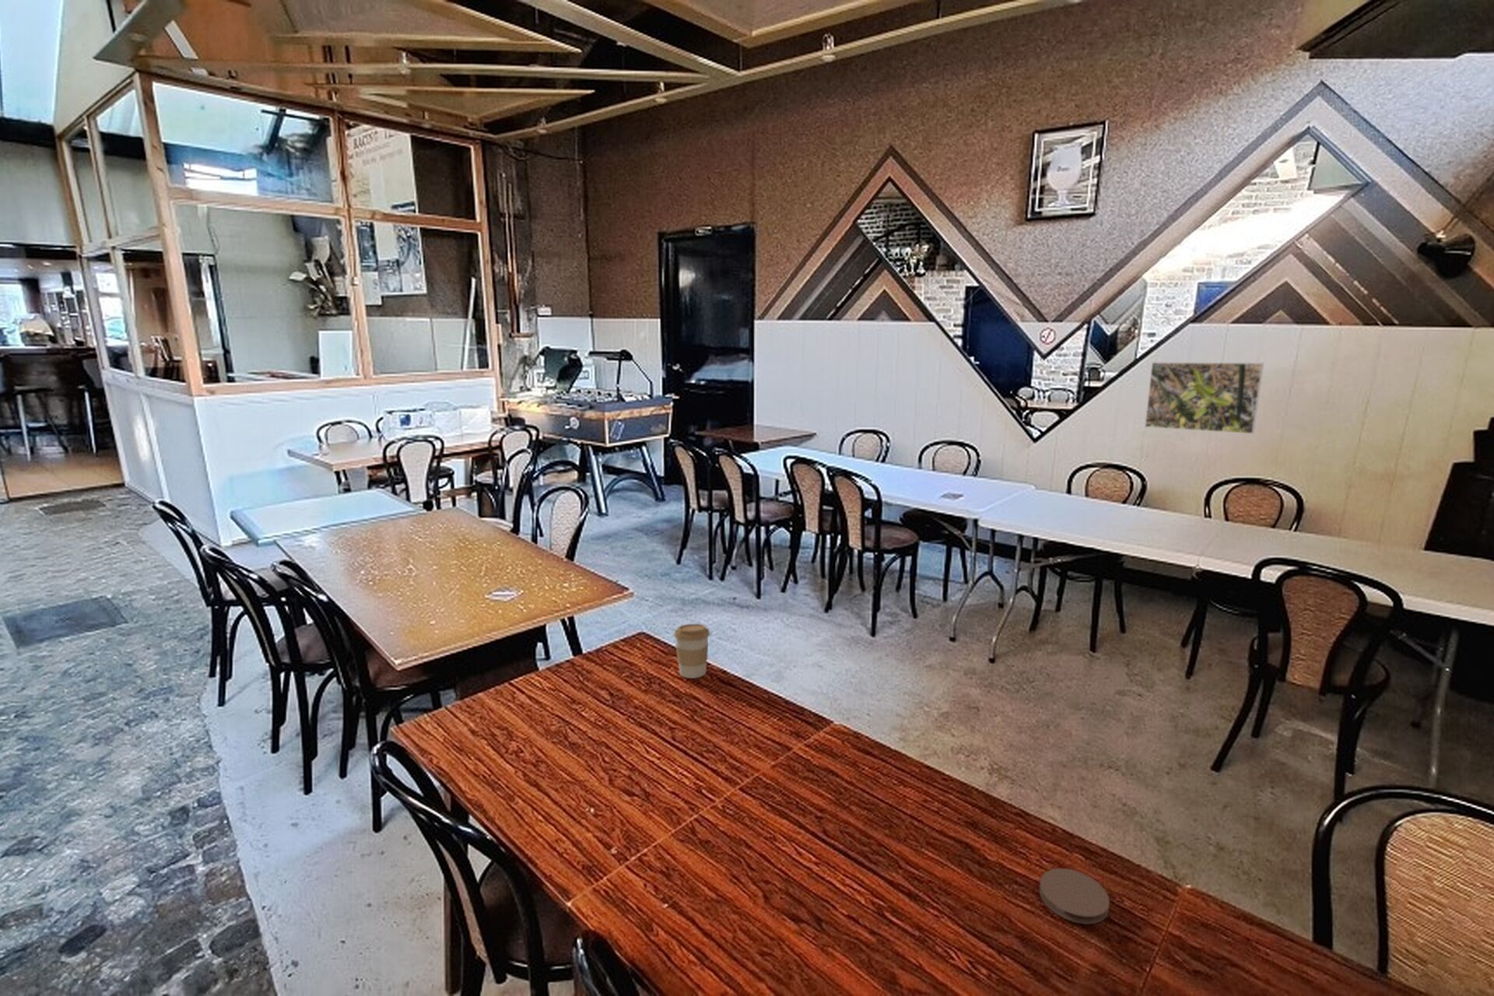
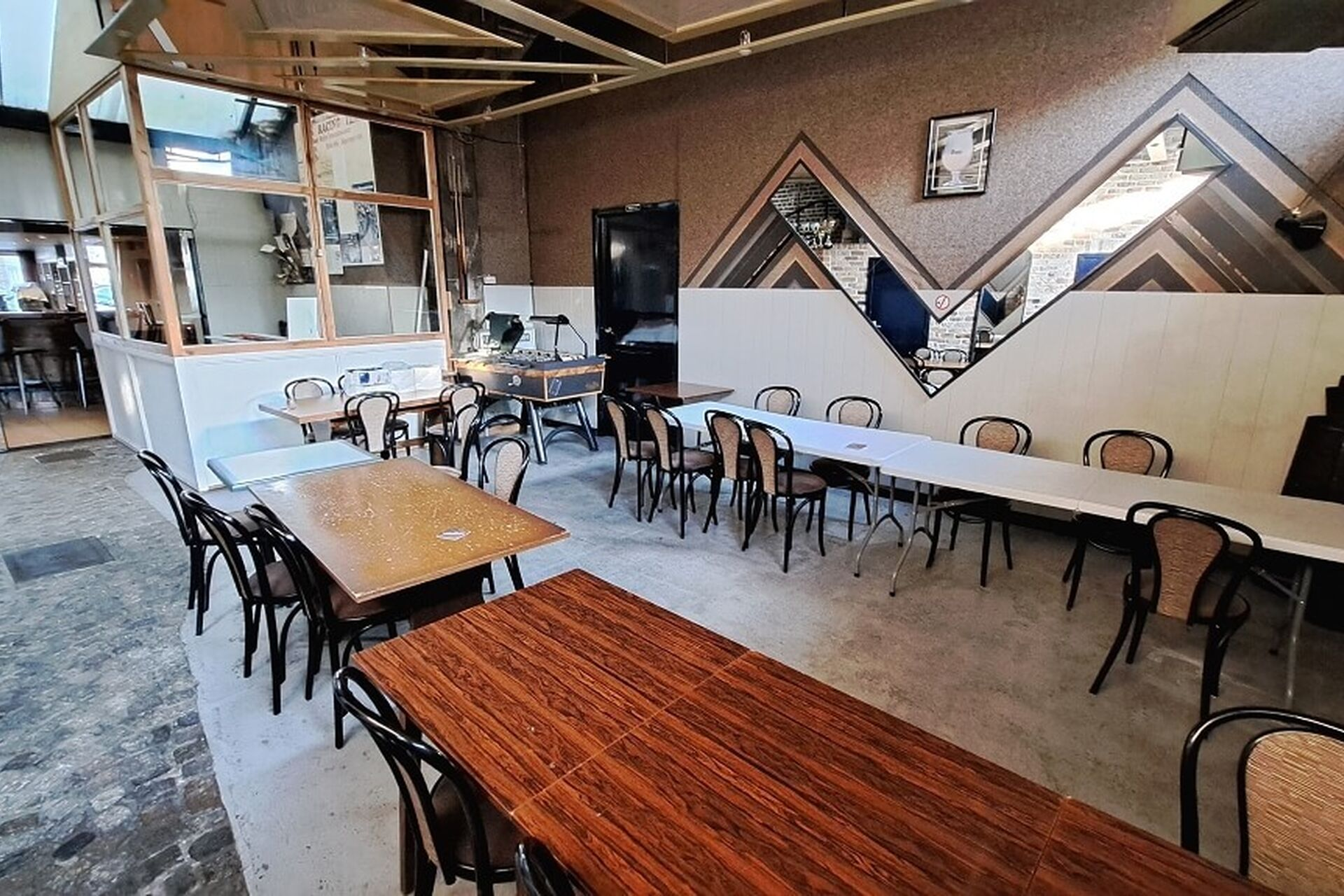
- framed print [1144,361,1265,435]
- coaster [1039,867,1110,925]
- coffee cup [673,624,710,679]
